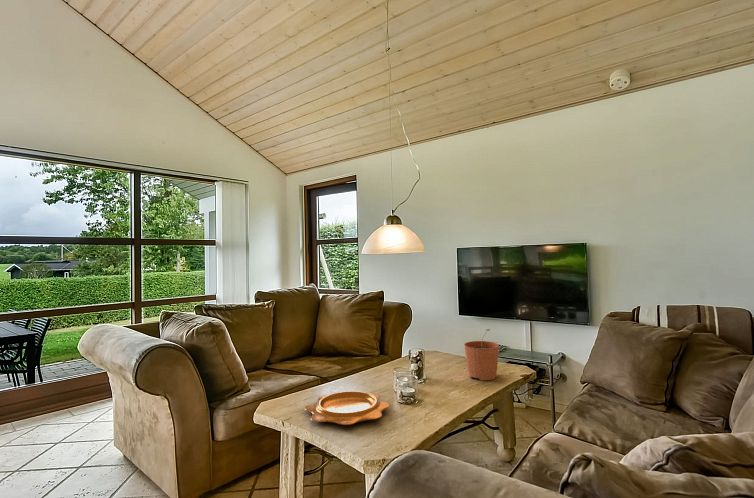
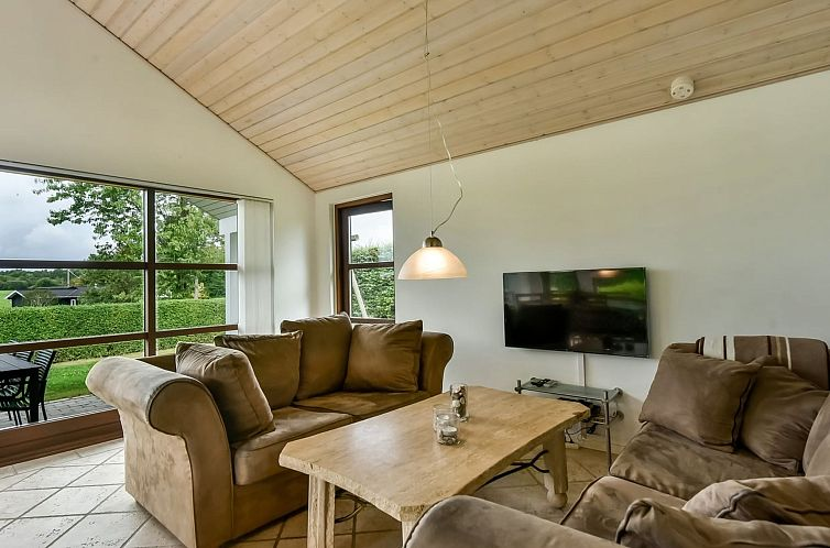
- decorative bowl [304,390,391,426]
- plant pot [463,328,500,381]
